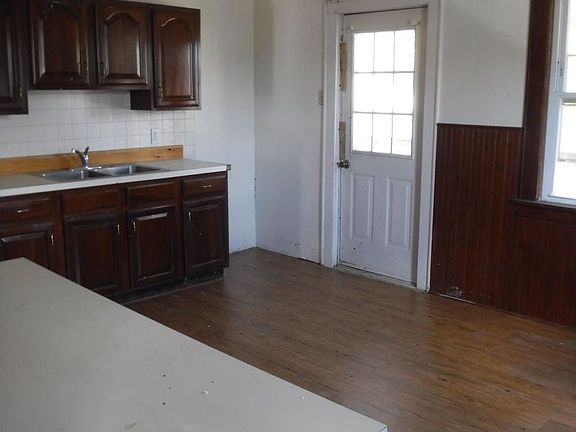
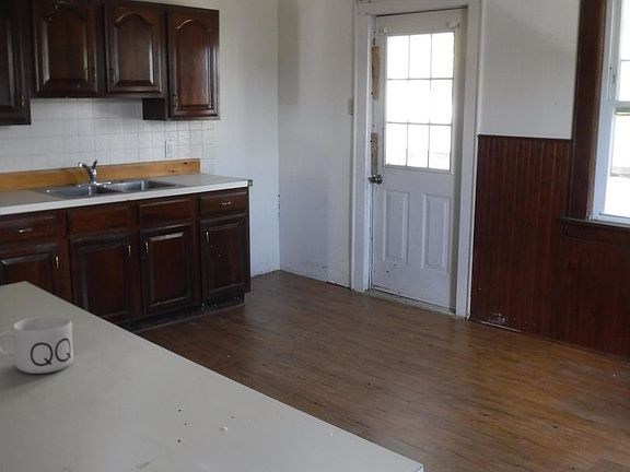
+ mug [0,315,74,375]
